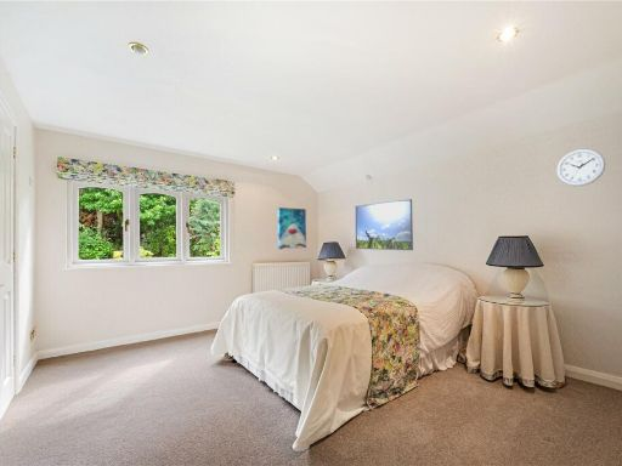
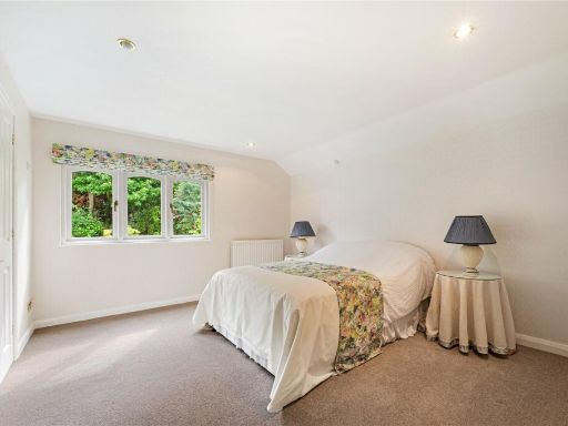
- wall clock [555,148,606,187]
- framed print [354,198,414,251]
- wall art [277,206,307,250]
